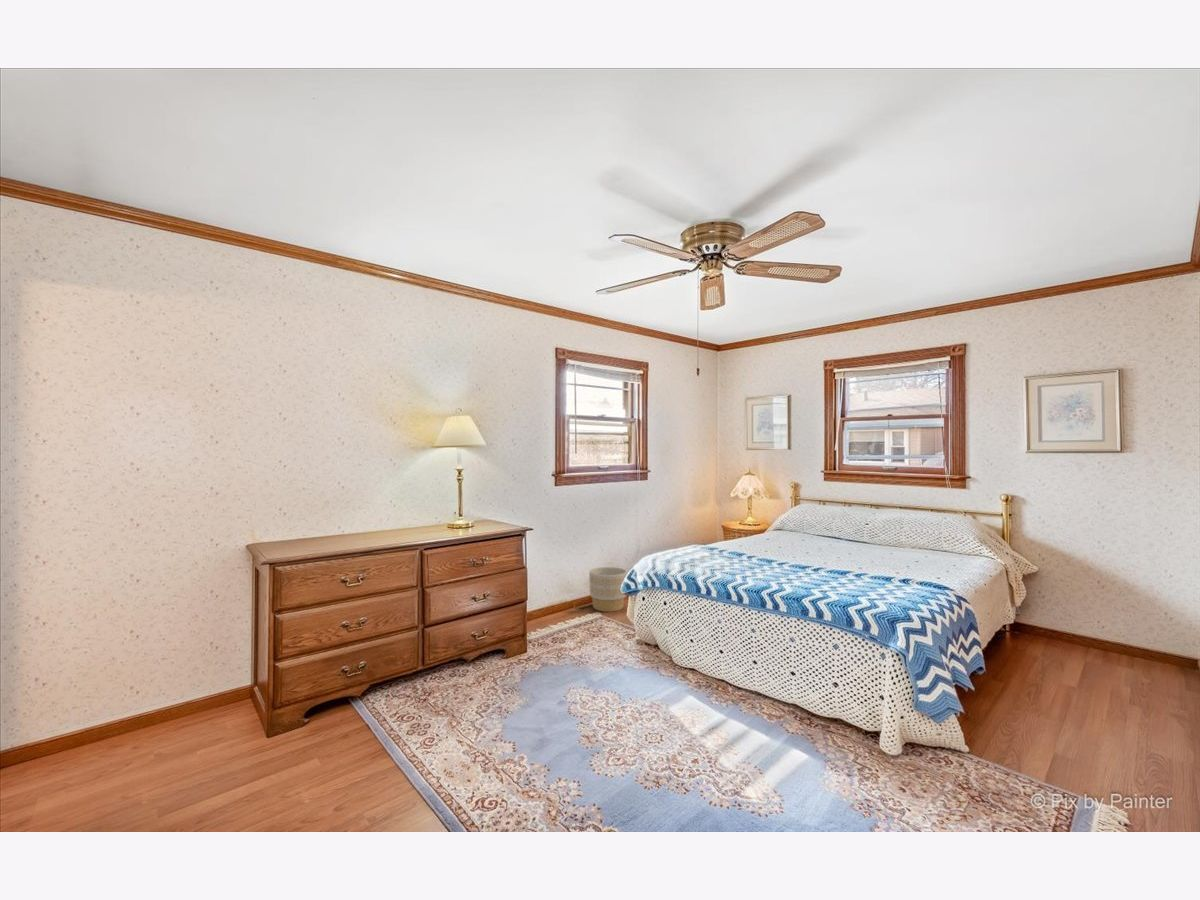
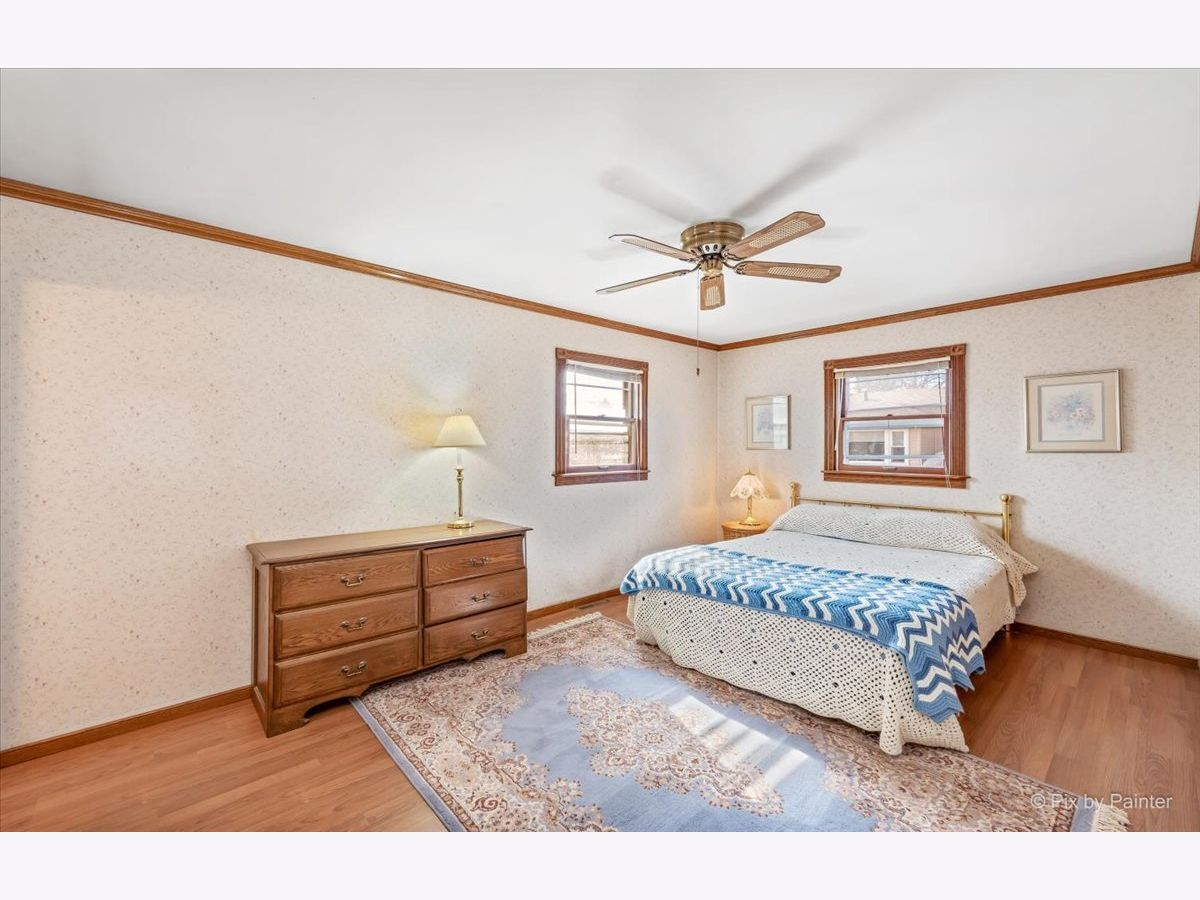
- planter [588,566,628,613]
